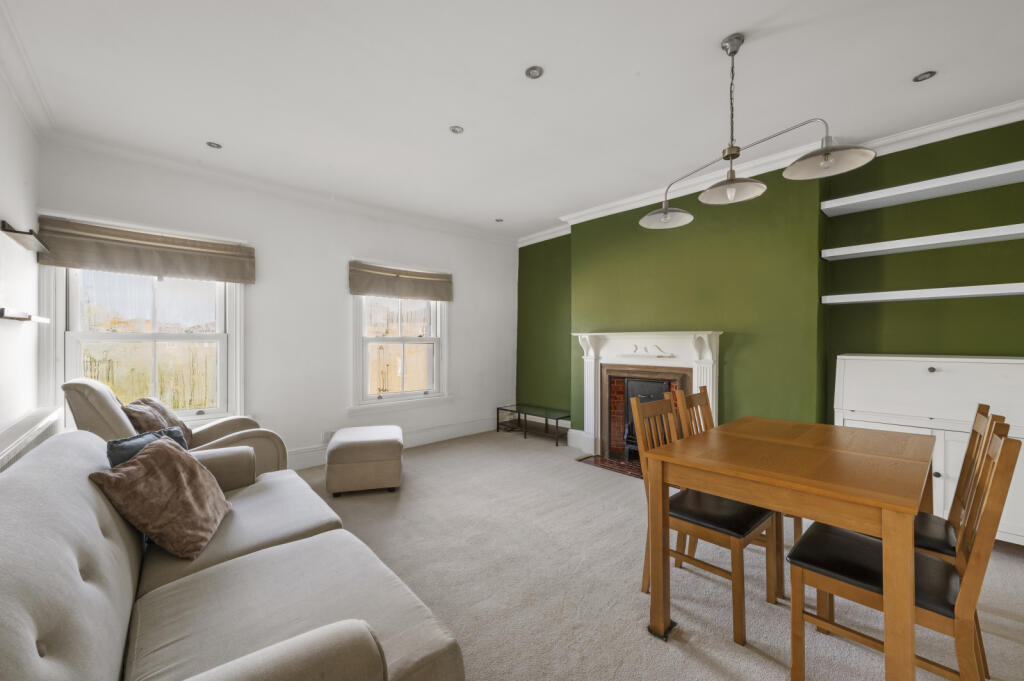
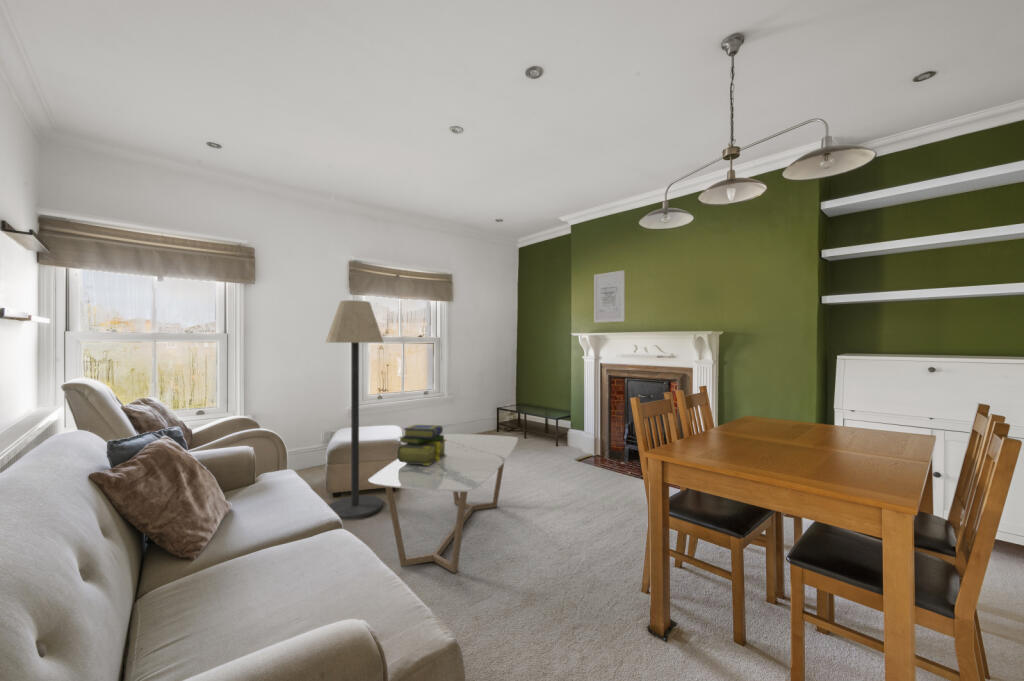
+ wall art [593,269,626,324]
+ coffee table [367,433,519,574]
+ floor lamp [324,299,385,520]
+ stack of books [396,423,447,465]
